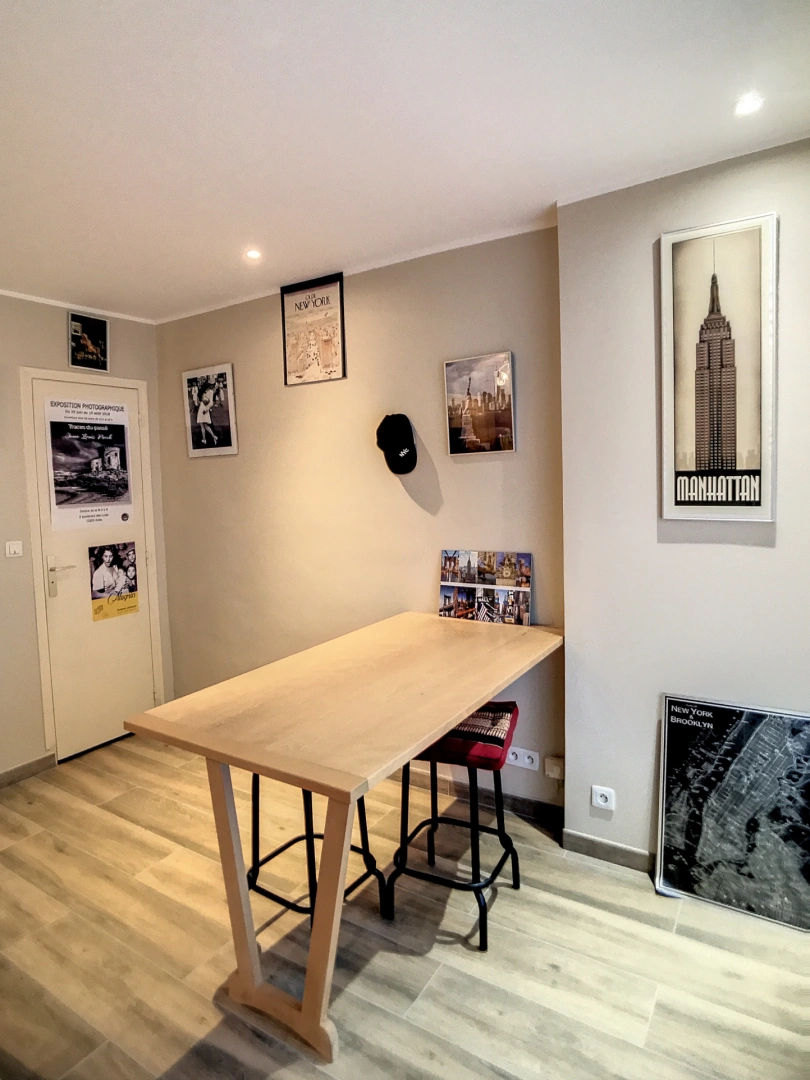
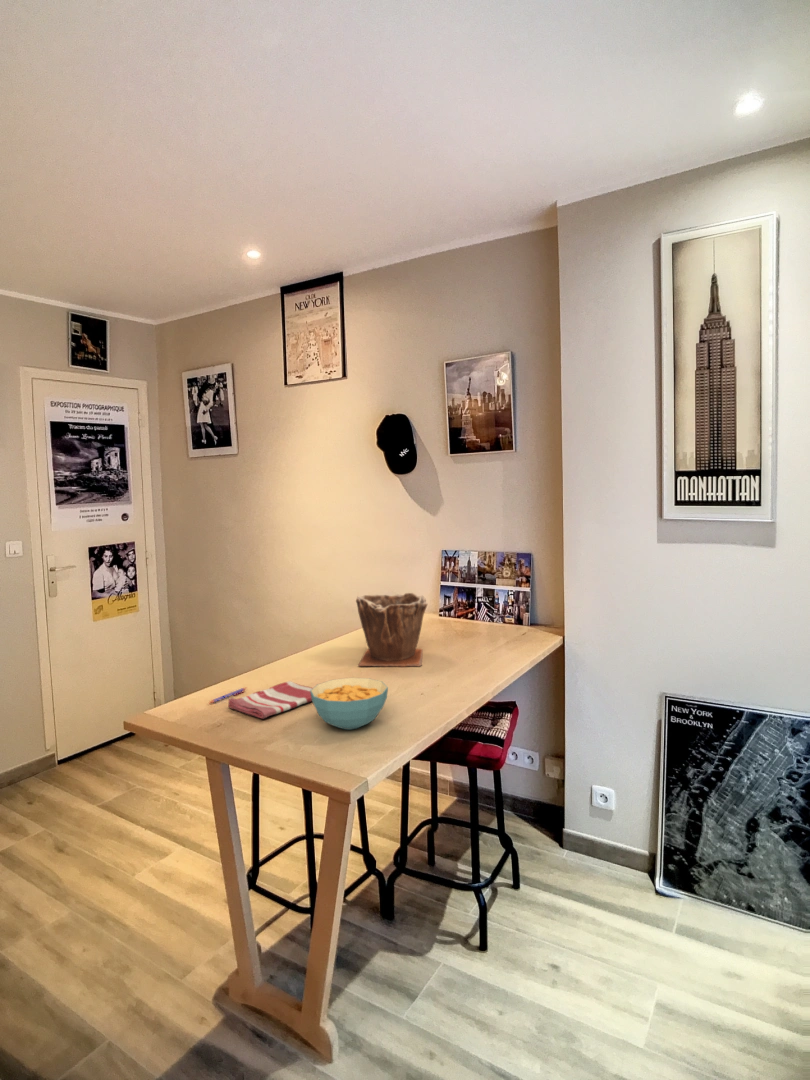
+ cereal bowl [310,677,389,731]
+ plant pot [355,592,428,668]
+ dish towel [227,680,314,720]
+ pen [206,687,248,705]
